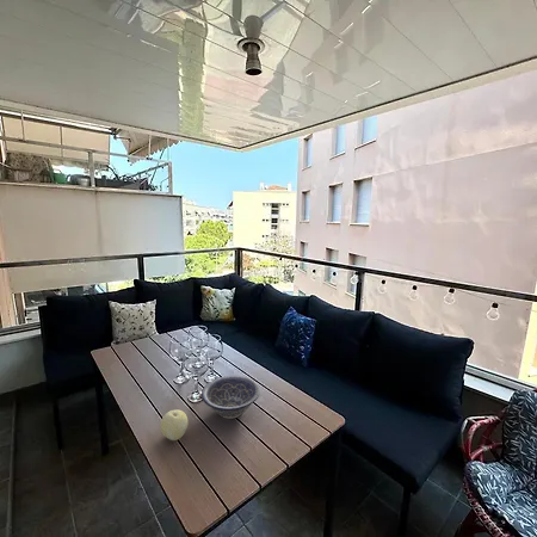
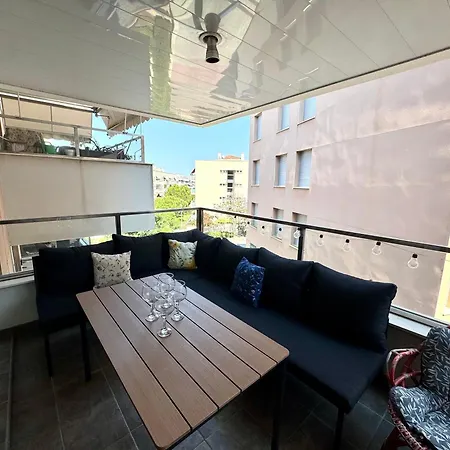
- fruit [159,408,189,442]
- decorative bowl [200,375,260,420]
